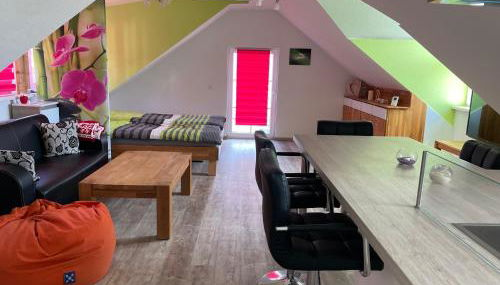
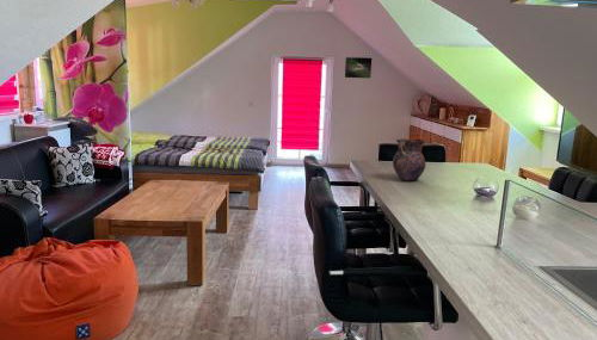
+ vase [392,137,427,181]
